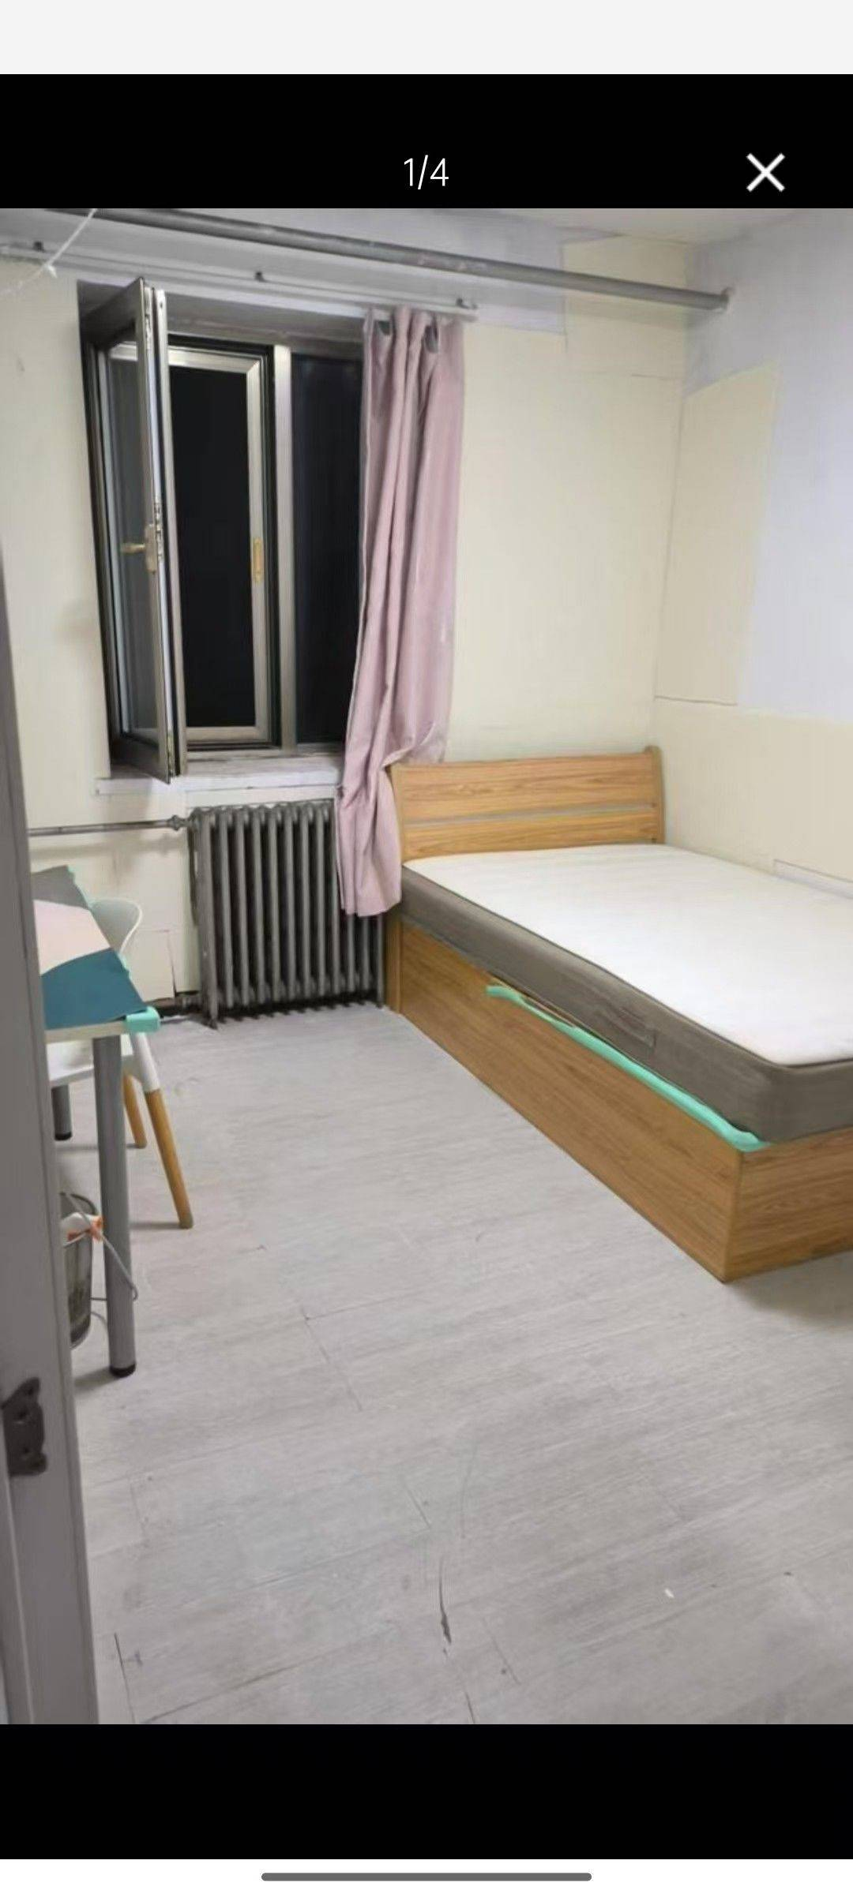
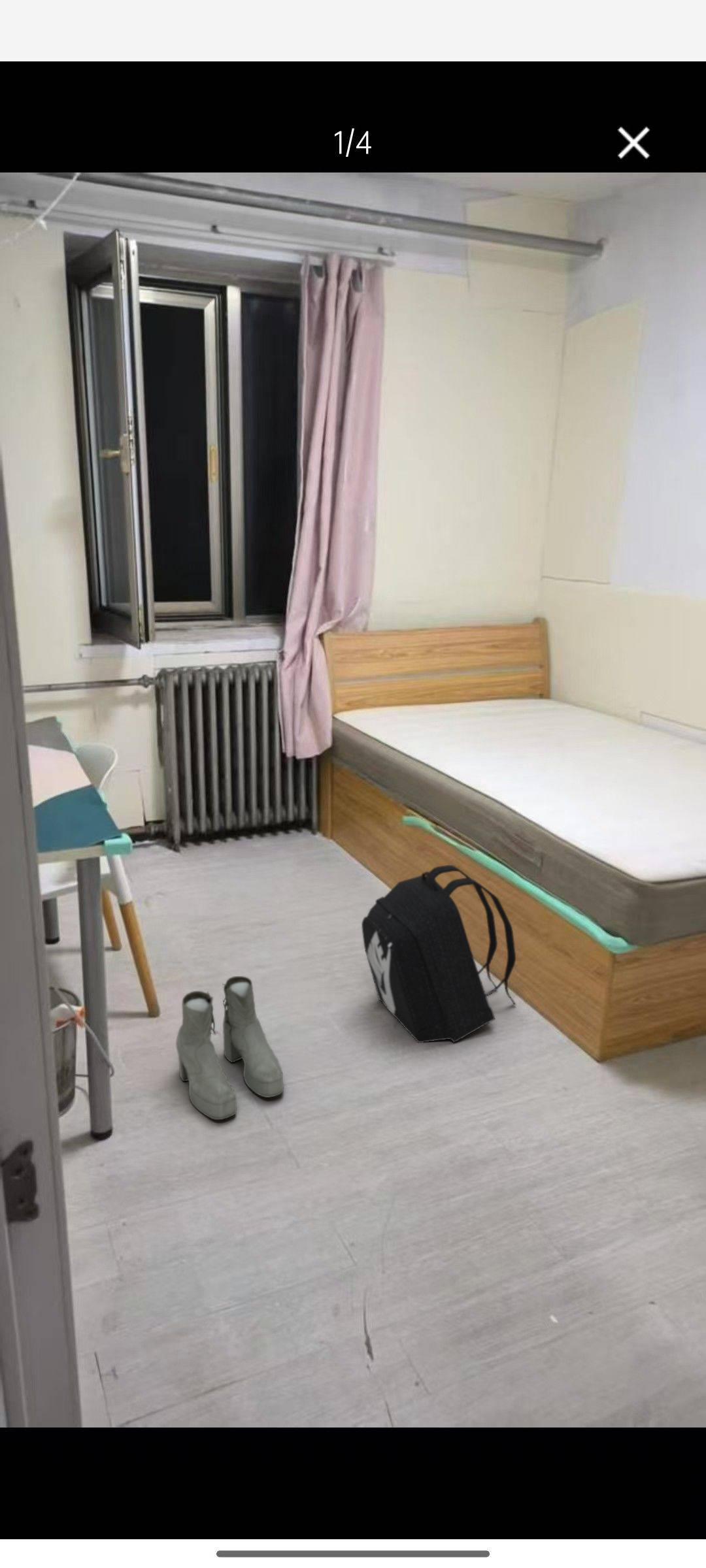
+ backpack [361,864,516,1043]
+ boots [175,975,284,1120]
